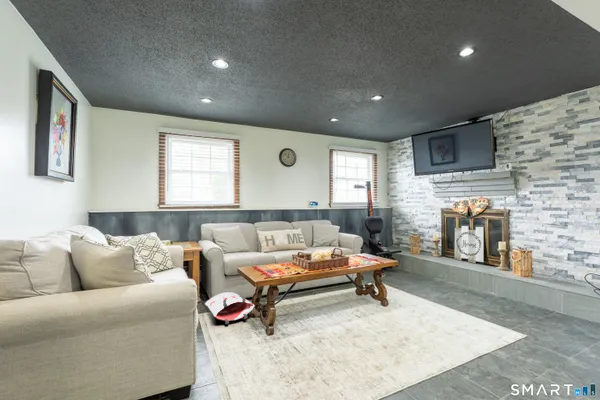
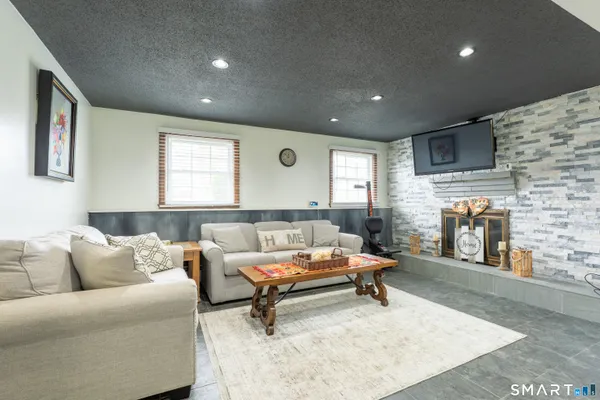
- bag [204,291,256,325]
